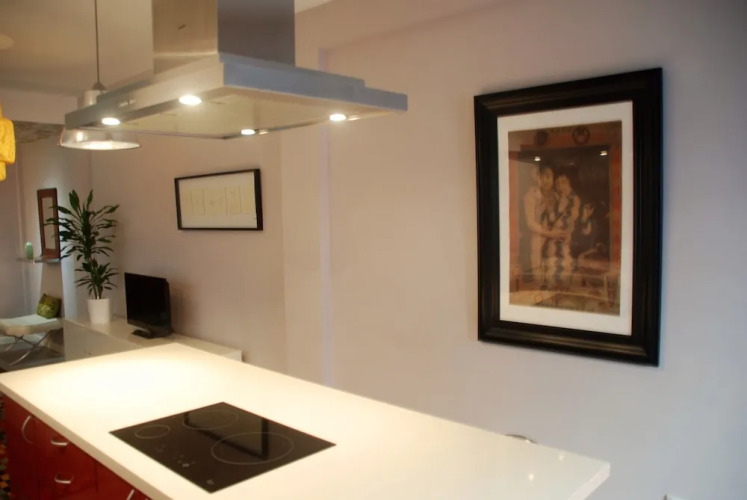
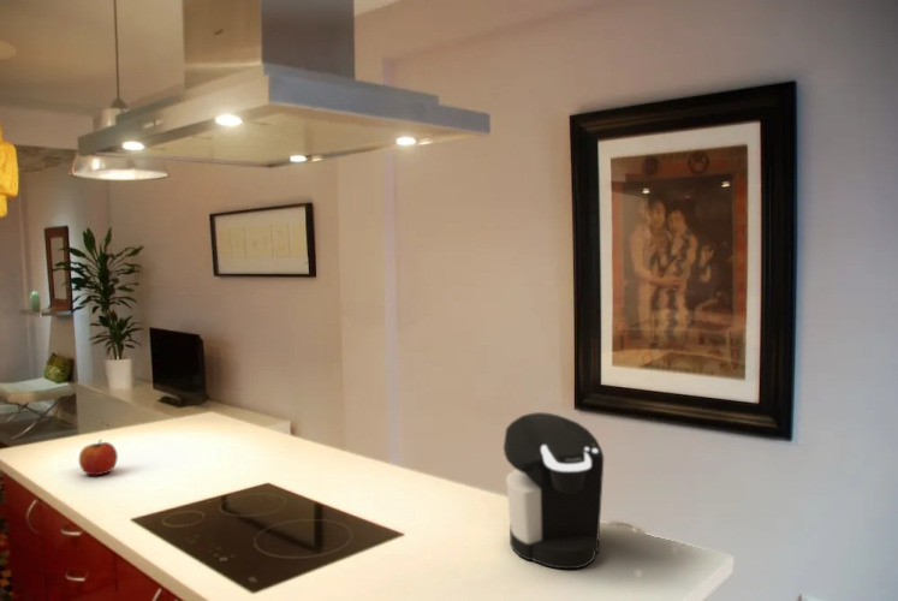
+ coffee maker [502,411,605,570]
+ apple [78,439,119,477]
